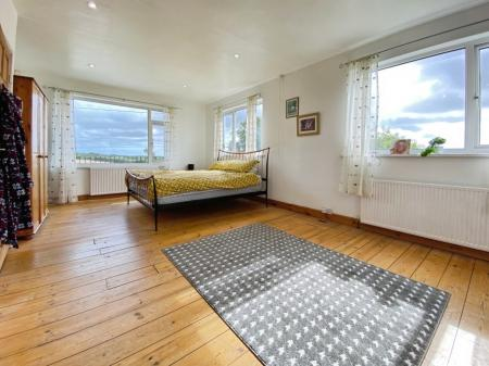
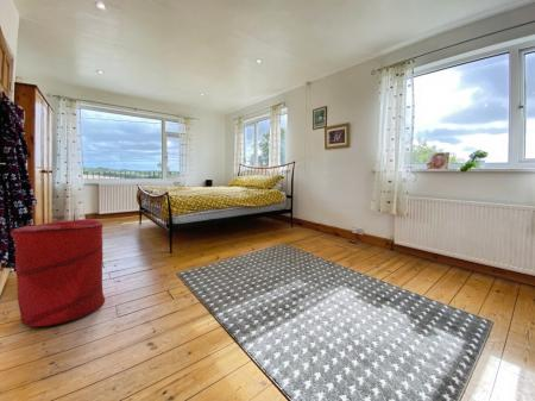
+ laundry hamper [10,218,106,327]
